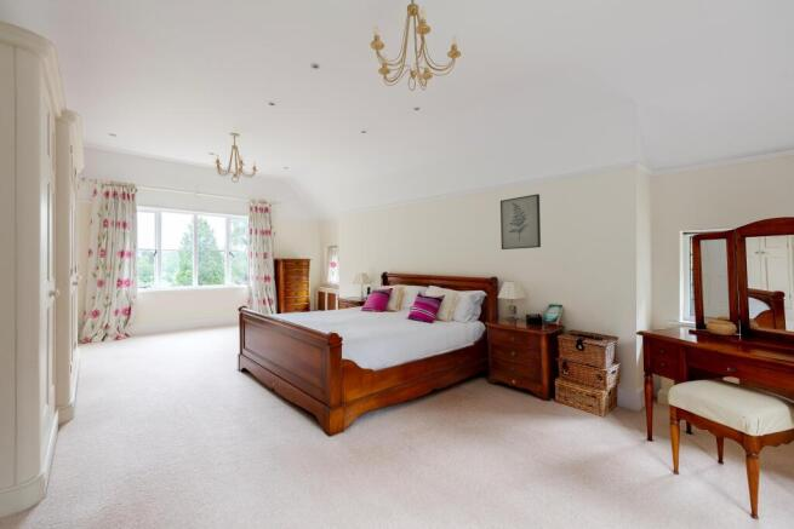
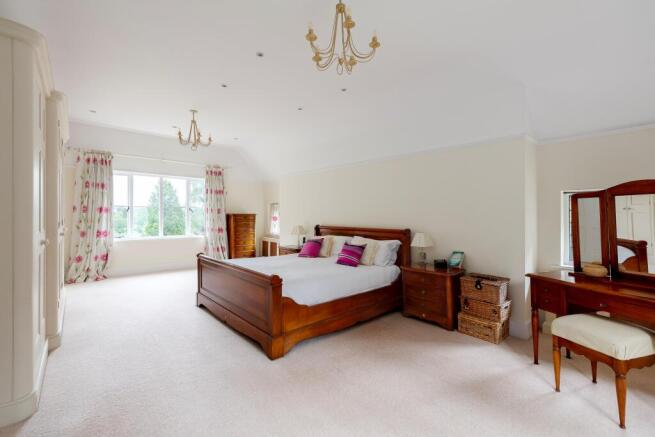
- wall art [499,192,542,251]
